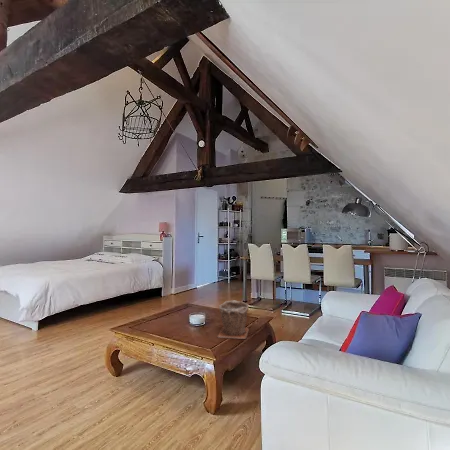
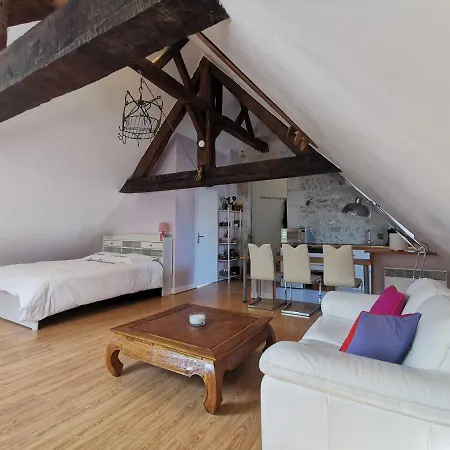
- plant pot [216,299,250,340]
